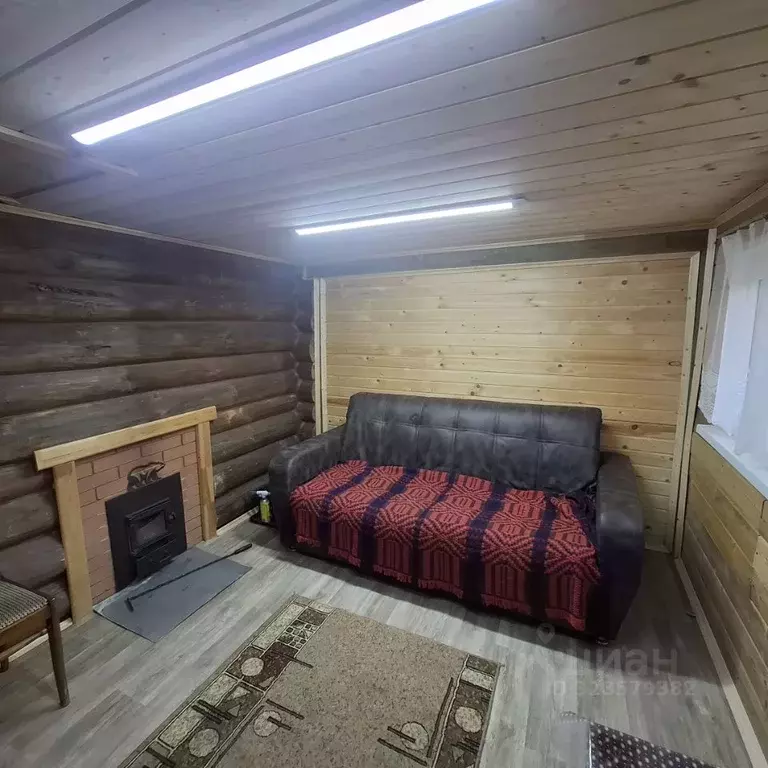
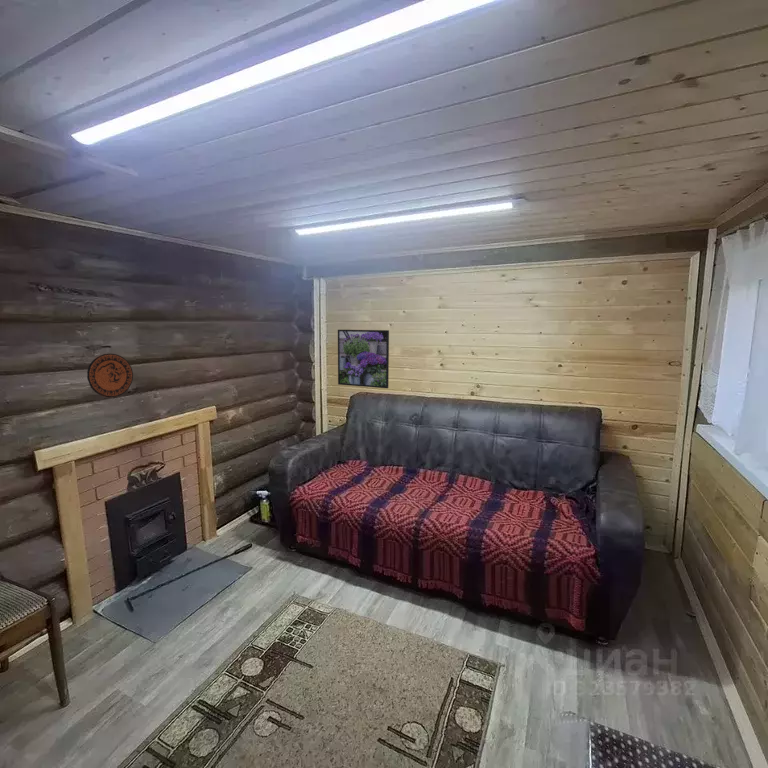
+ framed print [337,329,390,389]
+ decorative plate [86,353,134,398]
